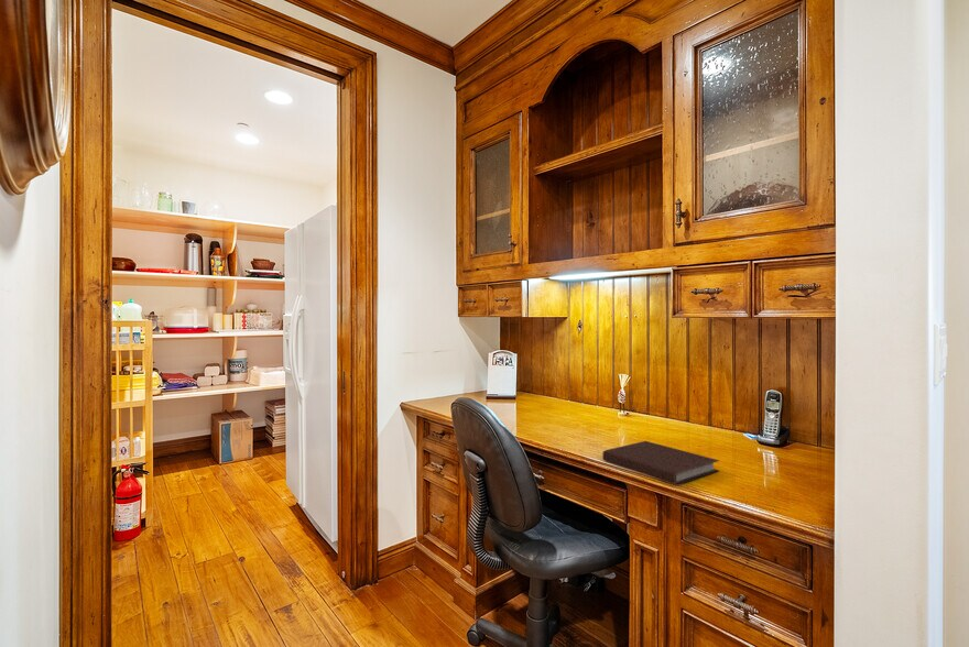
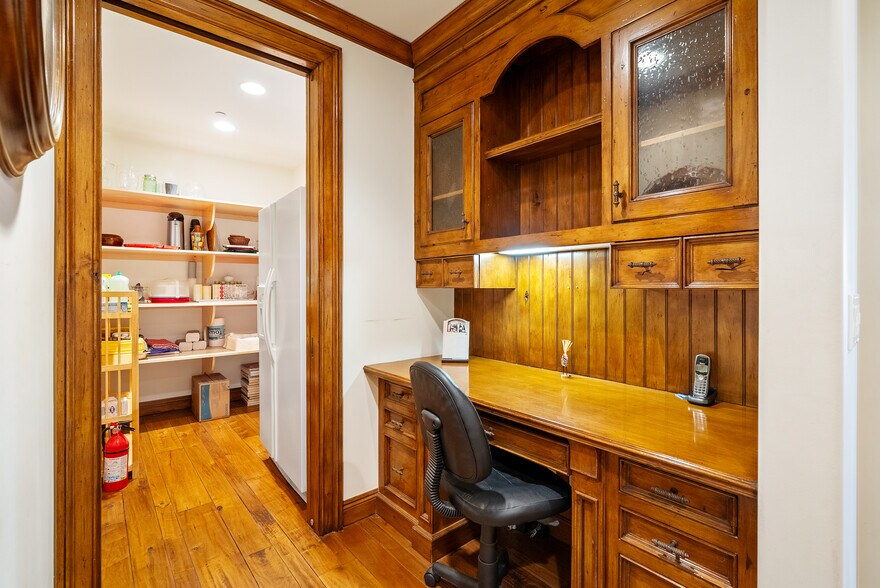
- notebook [601,440,720,485]
